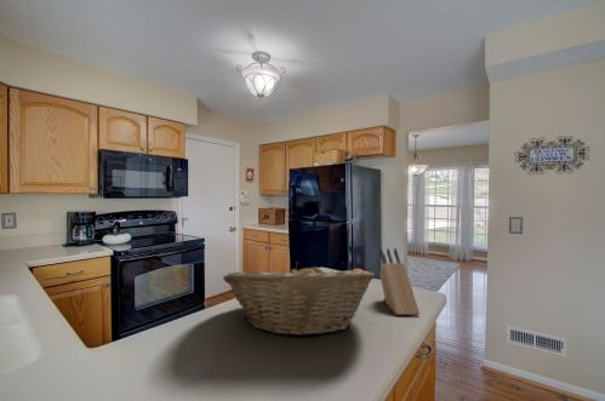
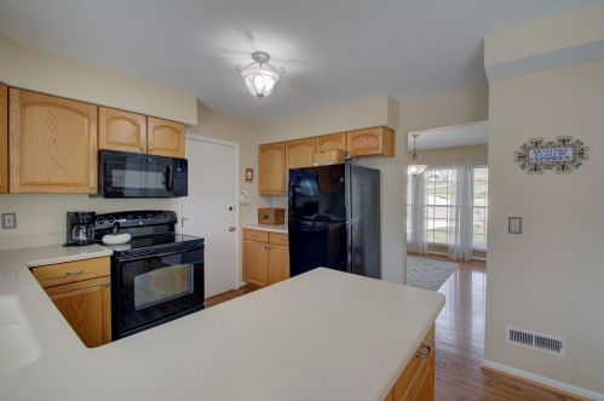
- fruit basket [222,260,376,338]
- knife block [378,247,421,316]
